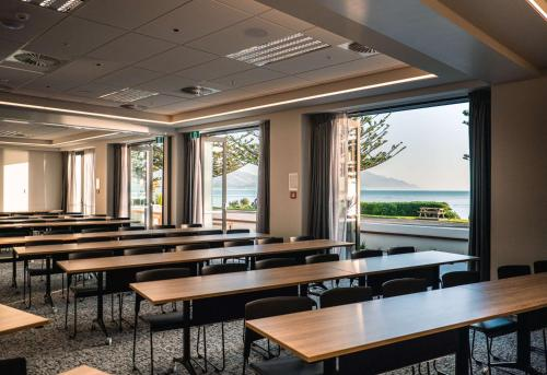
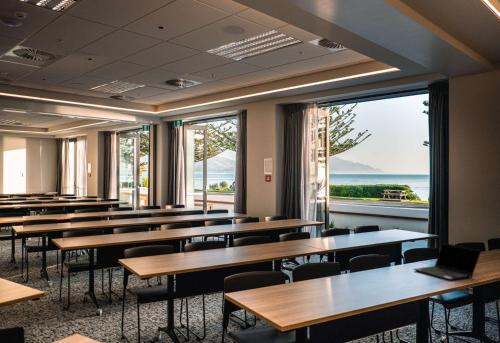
+ laptop computer [413,242,482,281]
